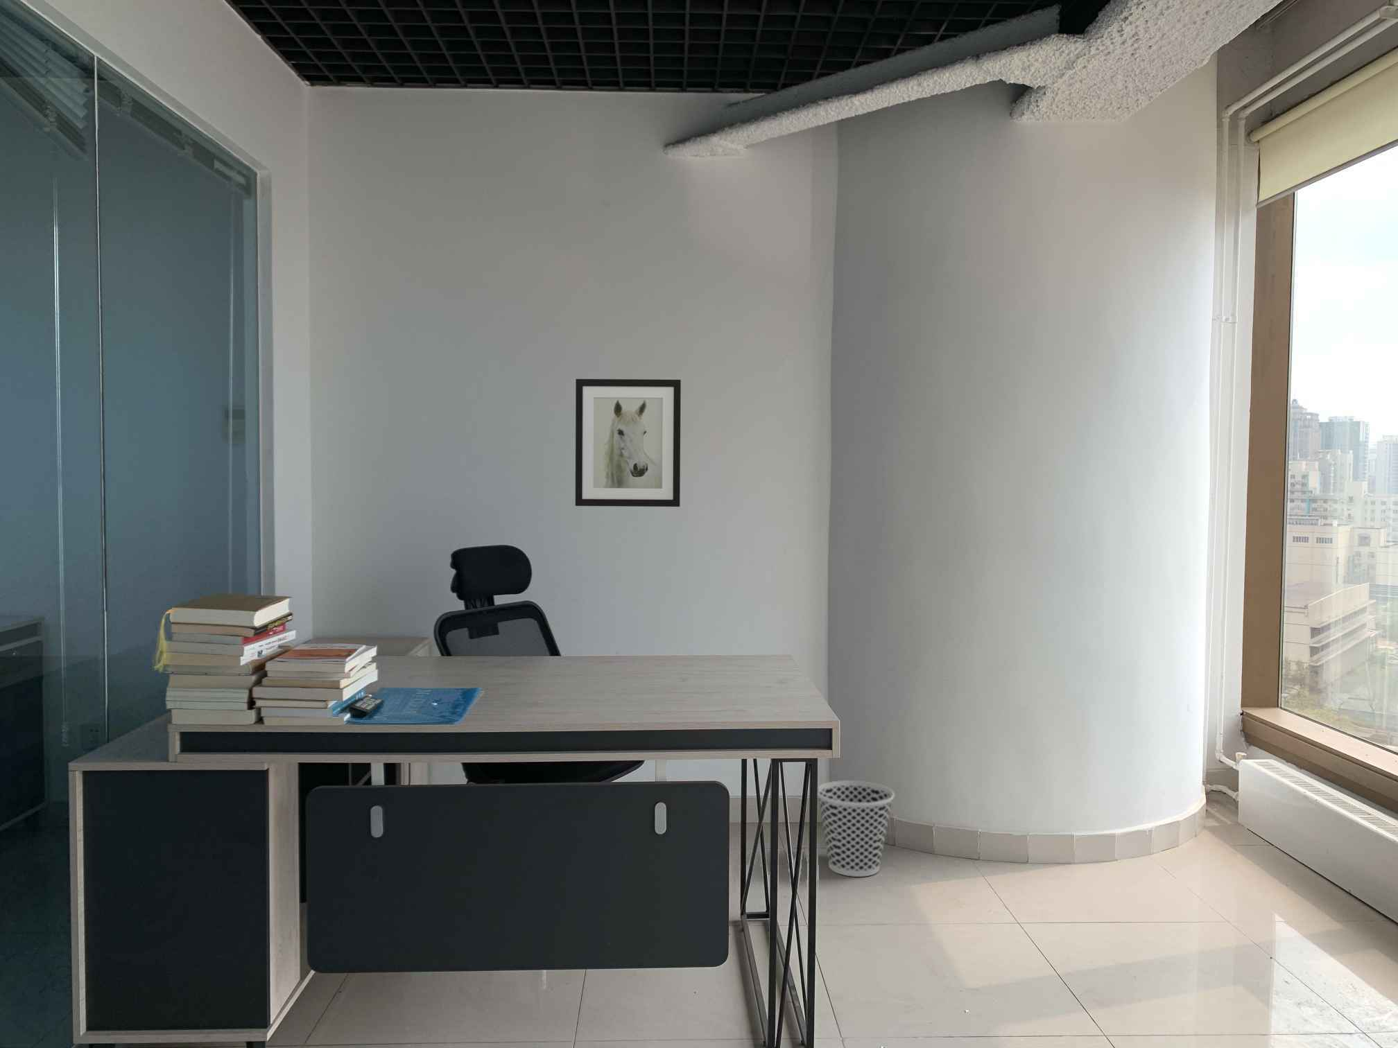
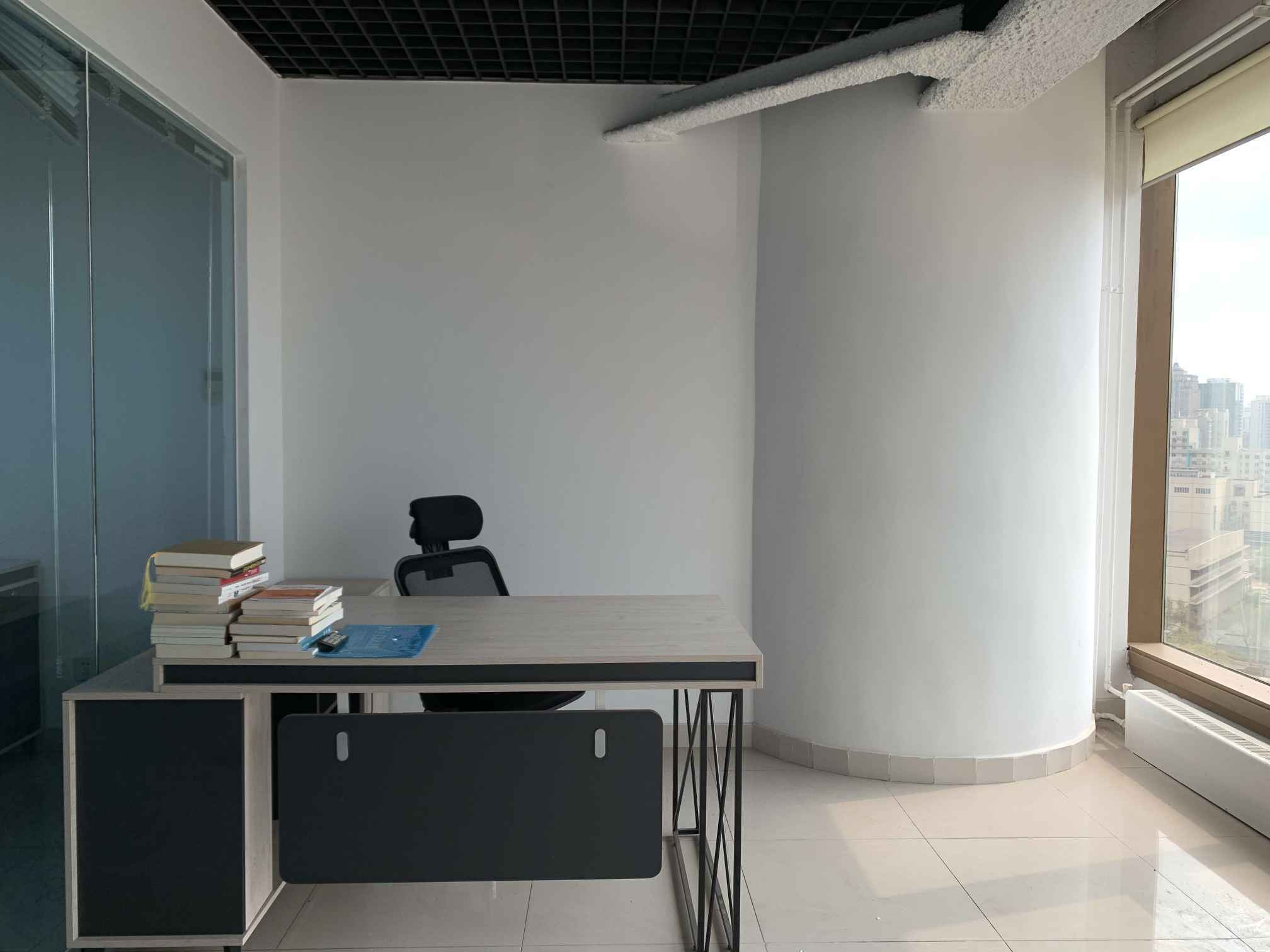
- wall art [575,379,681,507]
- wastebasket [818,779,895,877]
